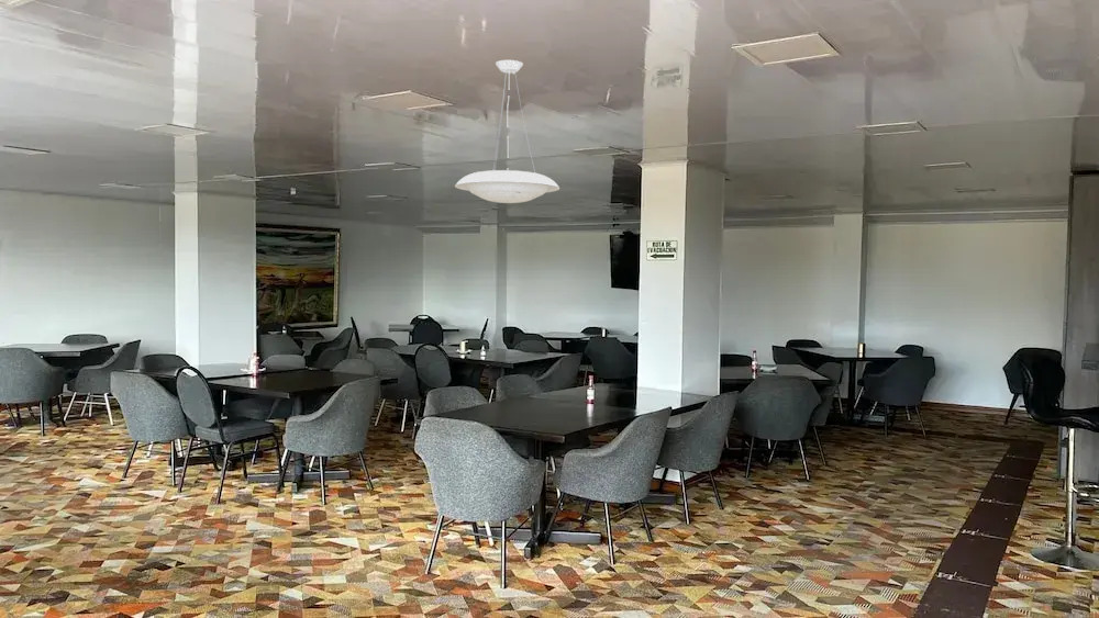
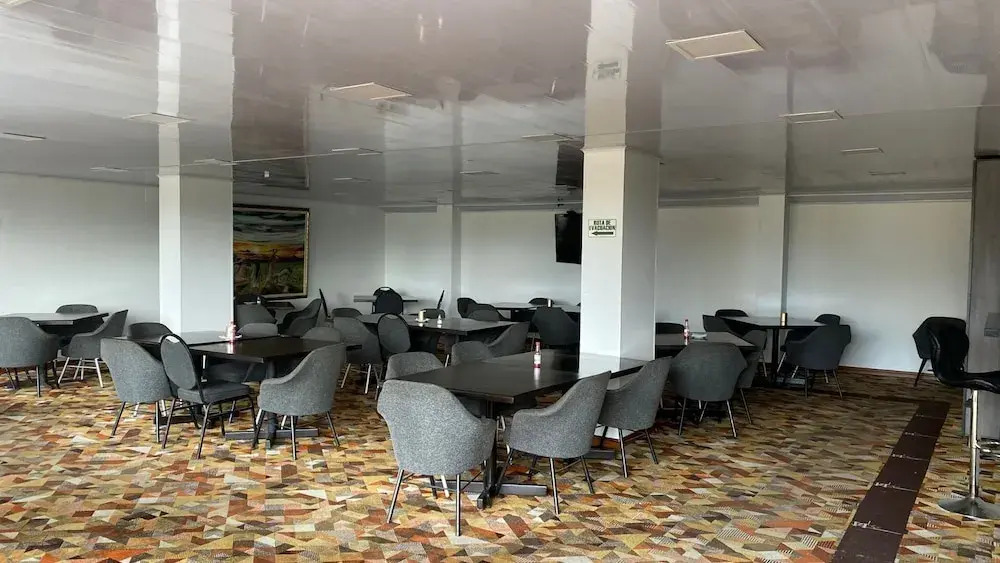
- pendant lamp [454,59,560,204]
